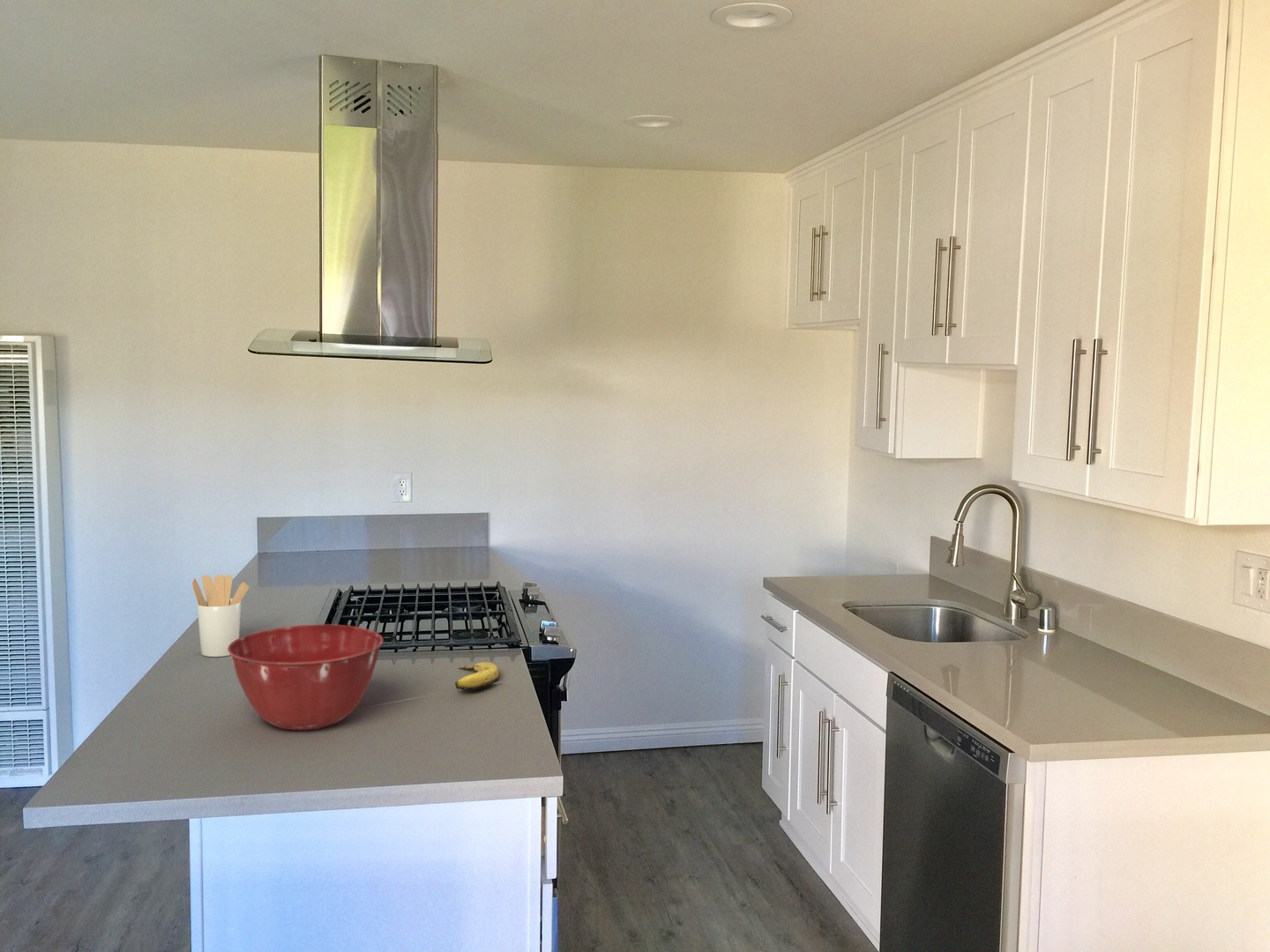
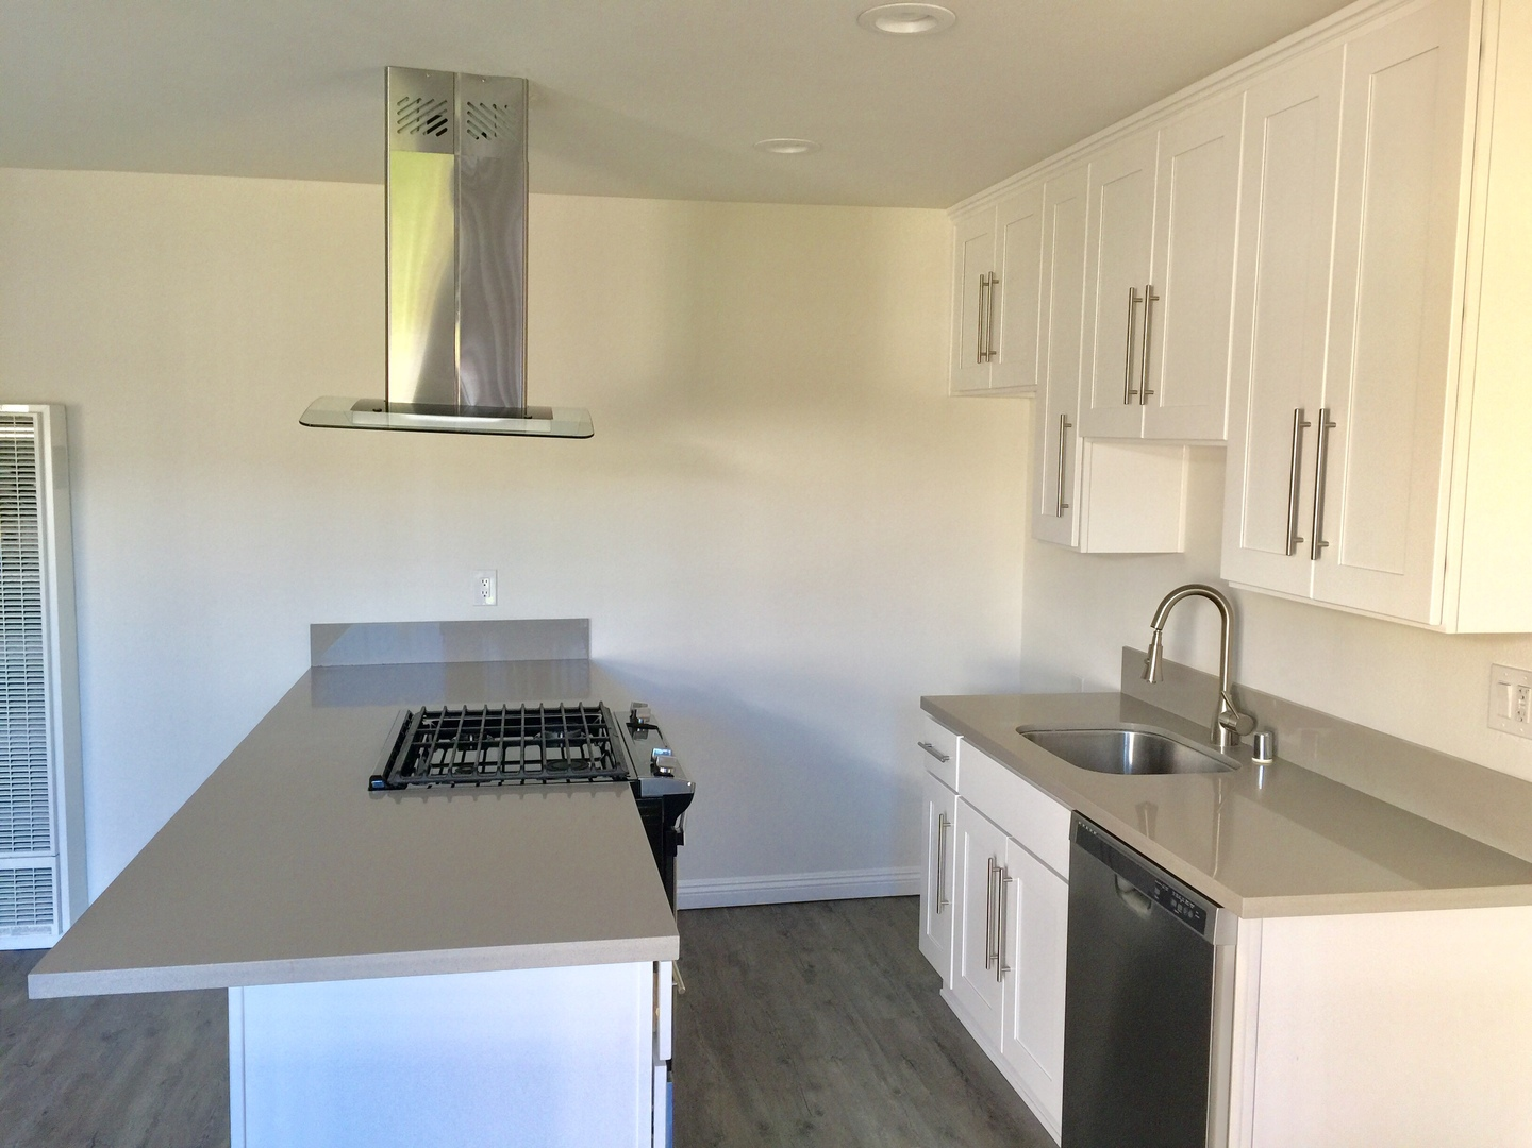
- utensil holder [191,574,250,658]
- banana [454,661,499,690]
- mixing bowl [228,623,384,731]
